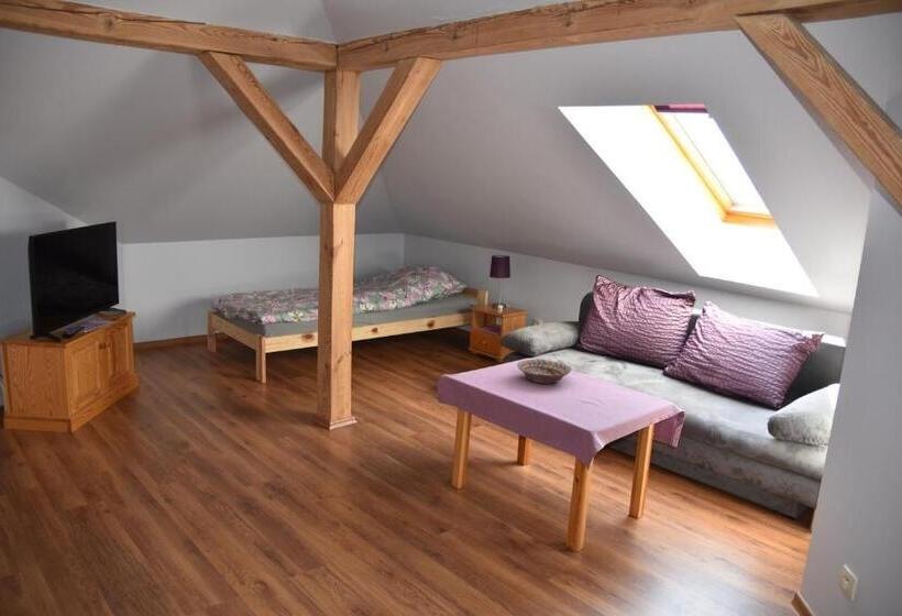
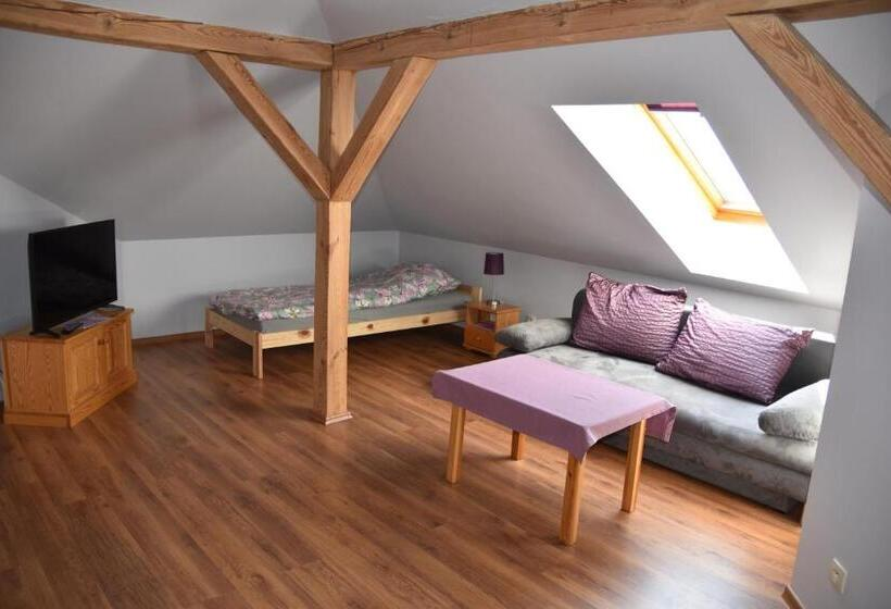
- decorative bowl [516,359,572,385]
